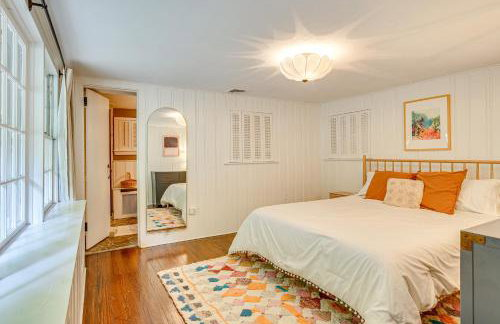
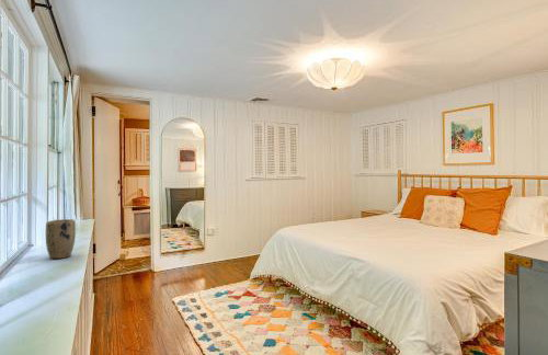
+ plant pot [45,218,77,260]
